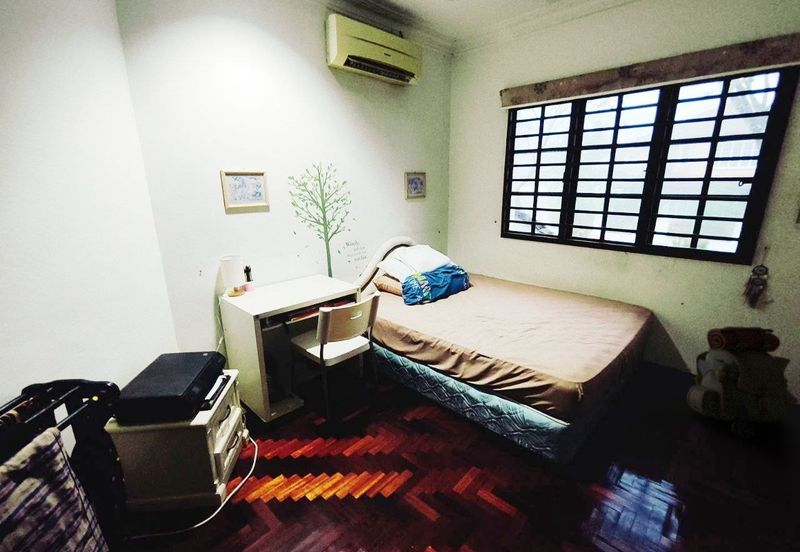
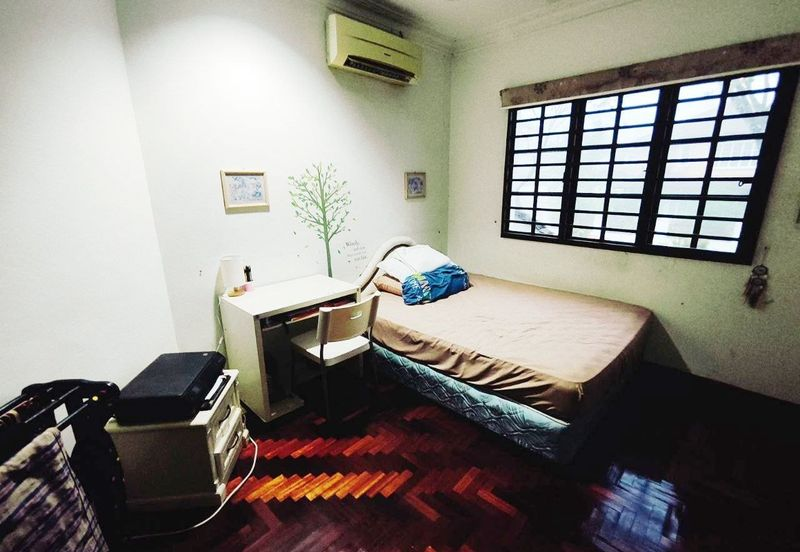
- backpack [686,325,799,441]
